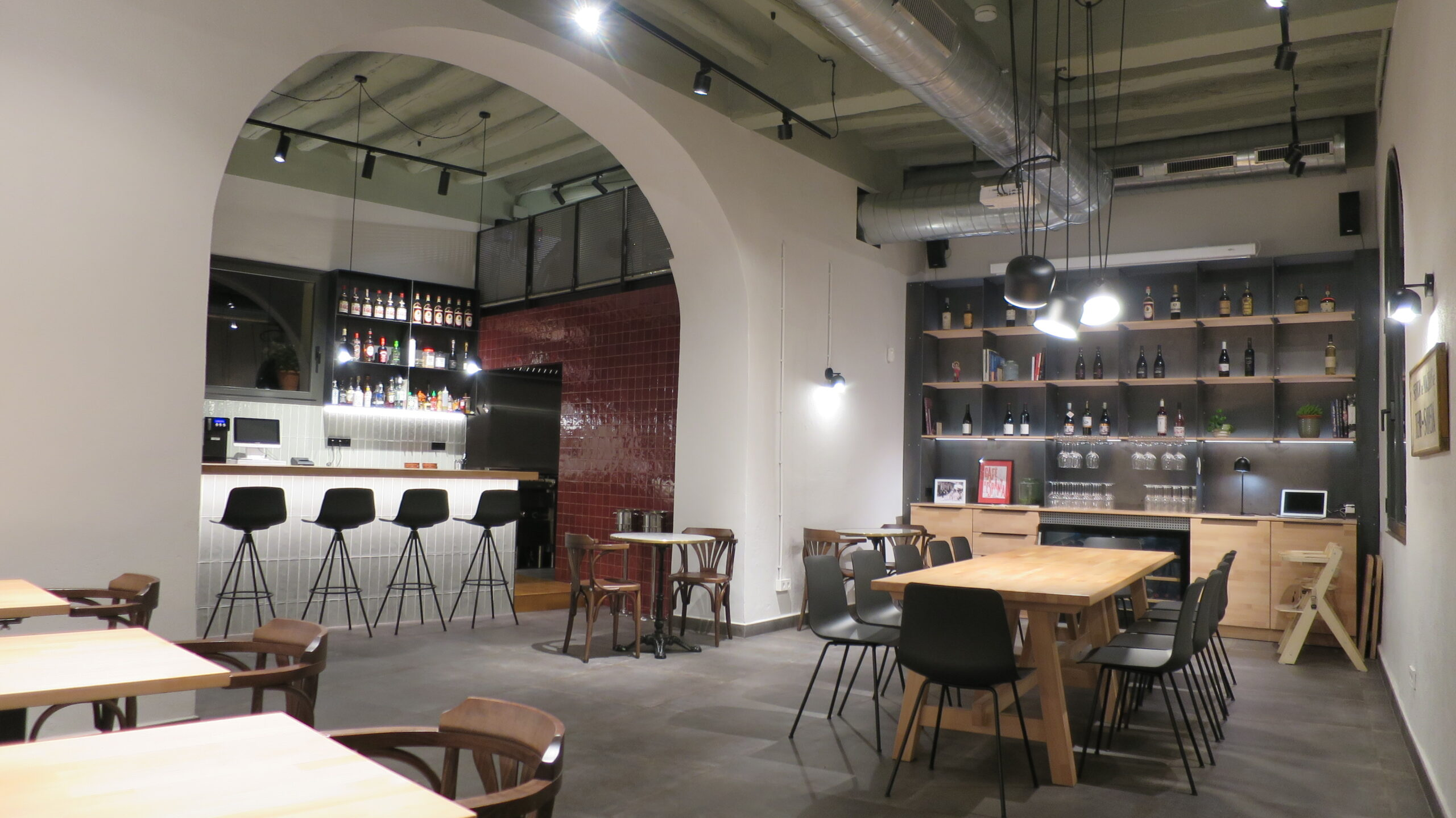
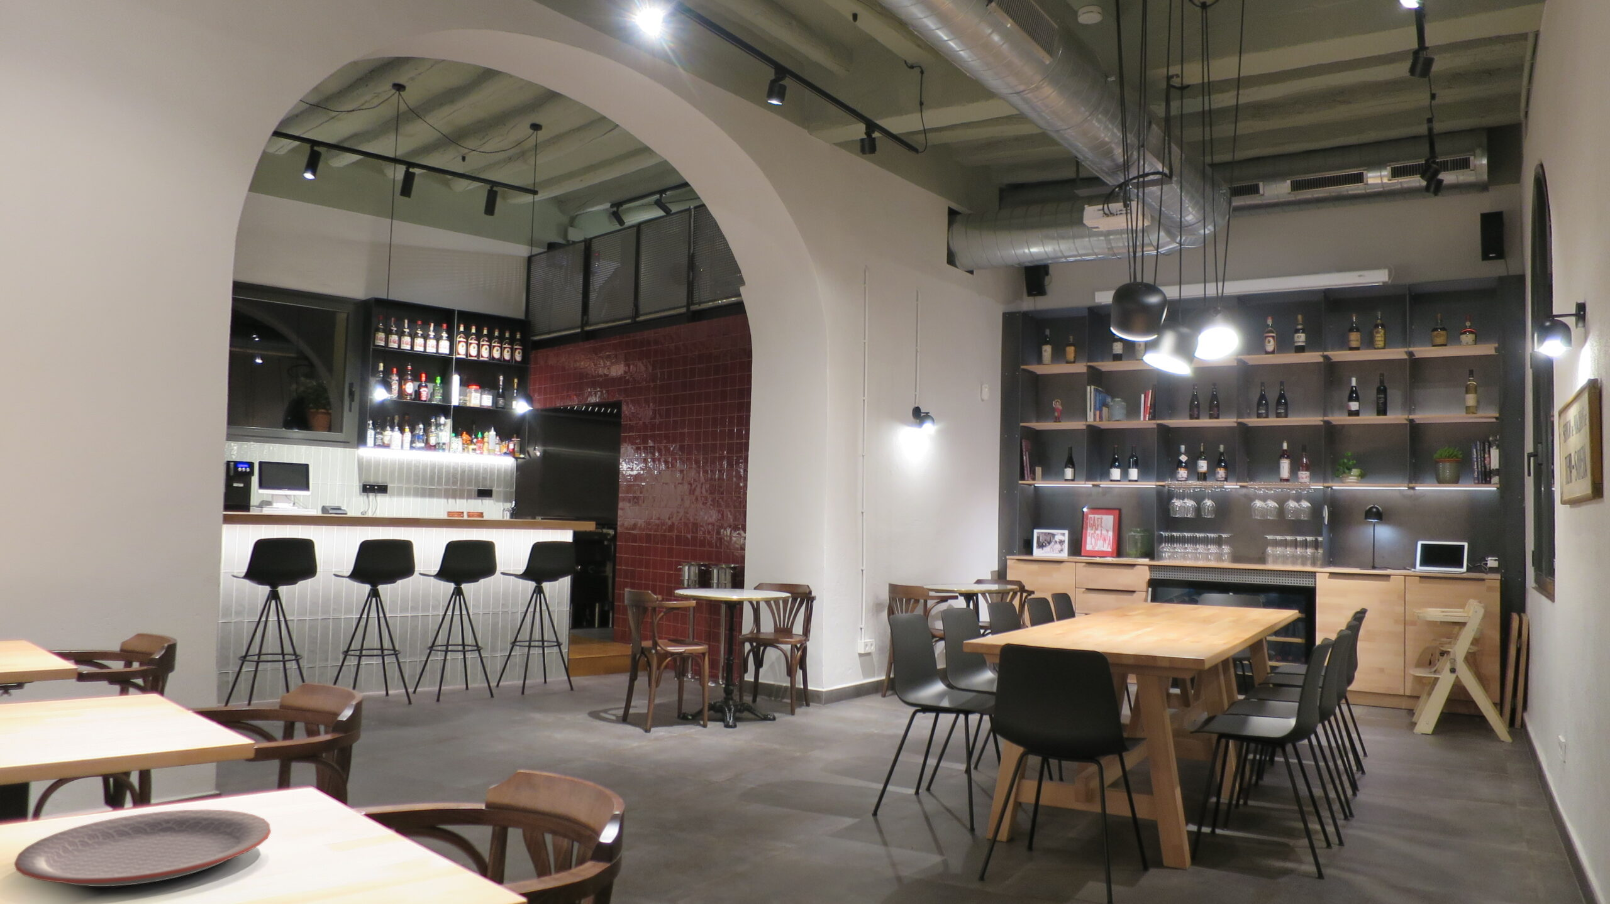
+ plate [13,809,272,887]
